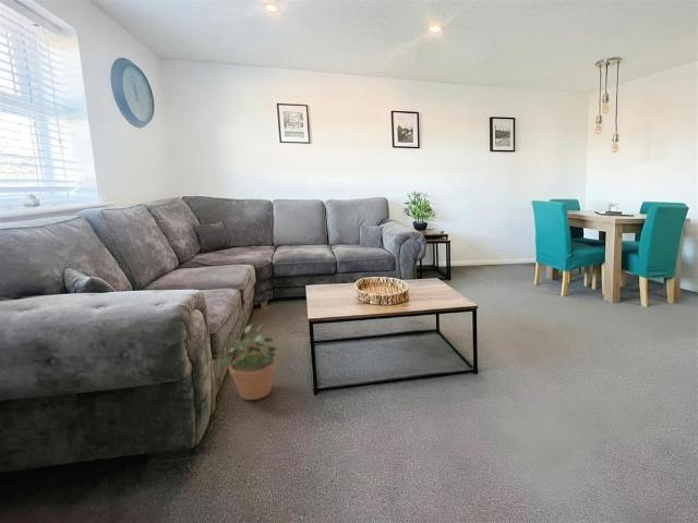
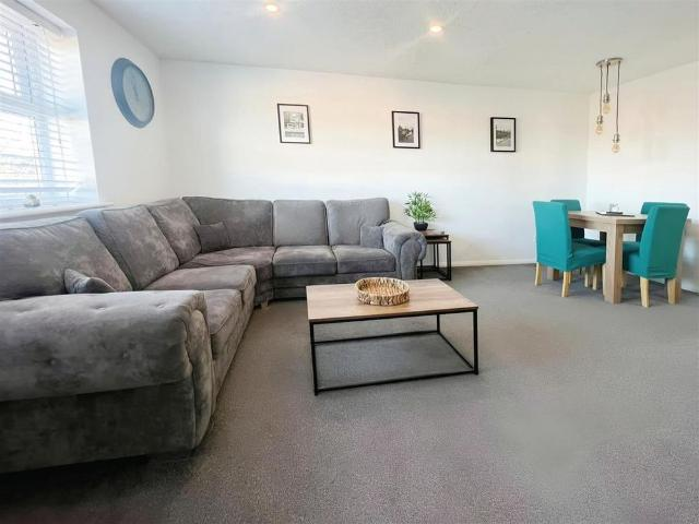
- potted plant [218,324,279,401]
